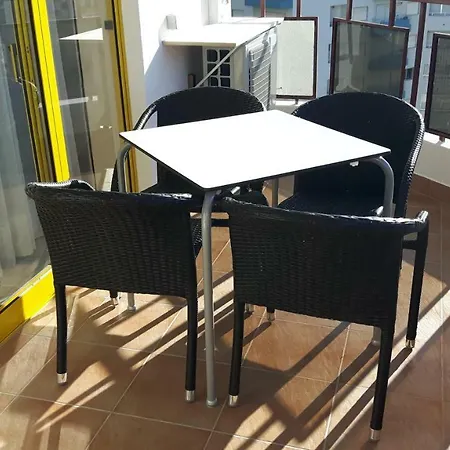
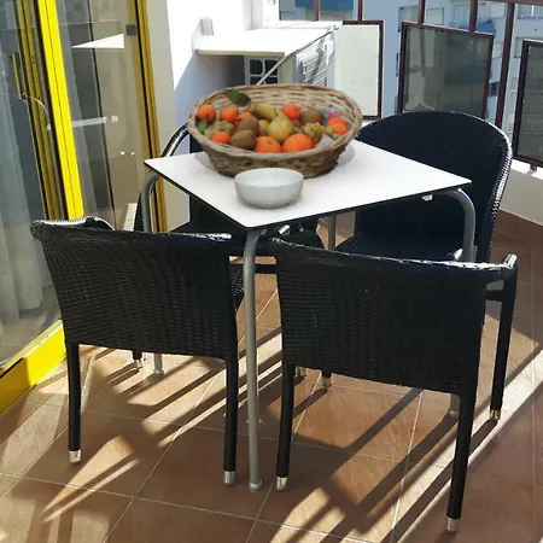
+ cereal bowl [233,168,304,210]
+ fruit basket [186,82,364,179]
